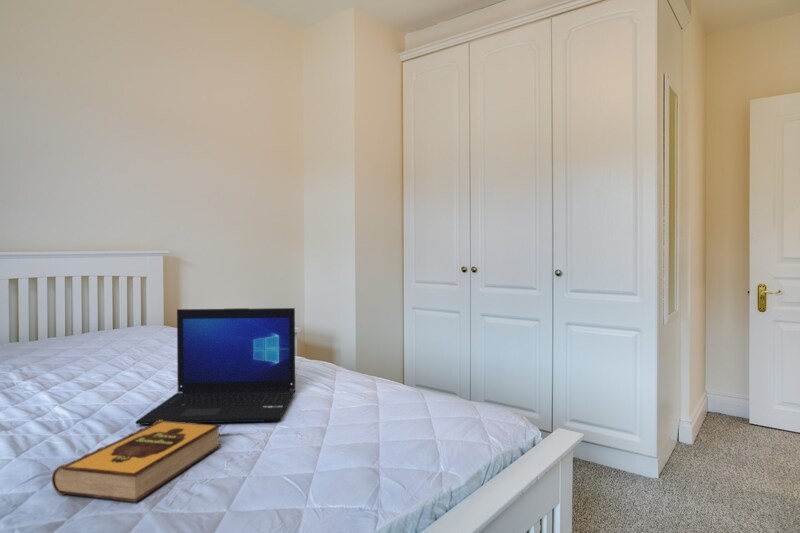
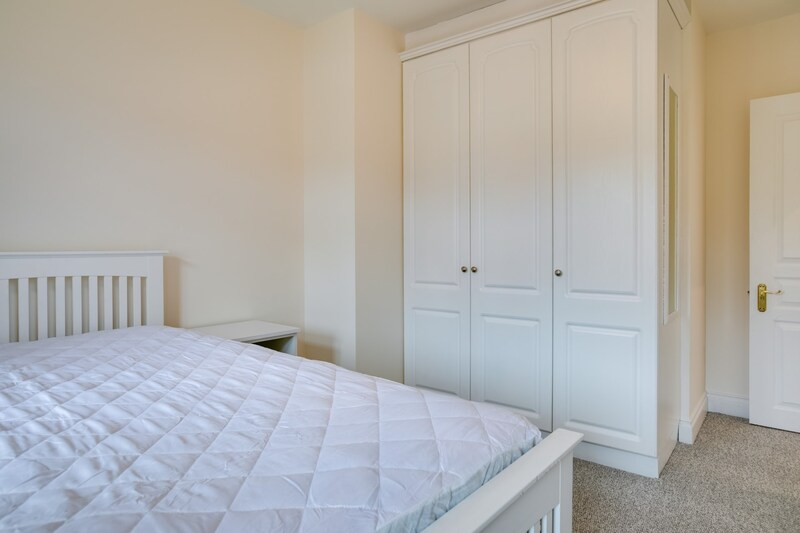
- hardback book [51,420,222,503]
- laptop [135,307,296,426]
